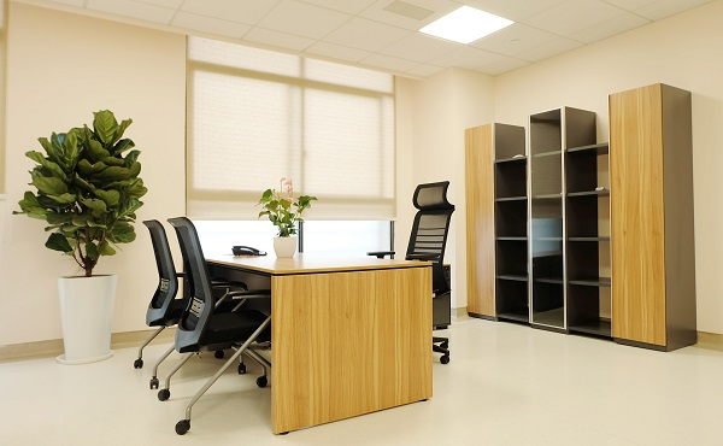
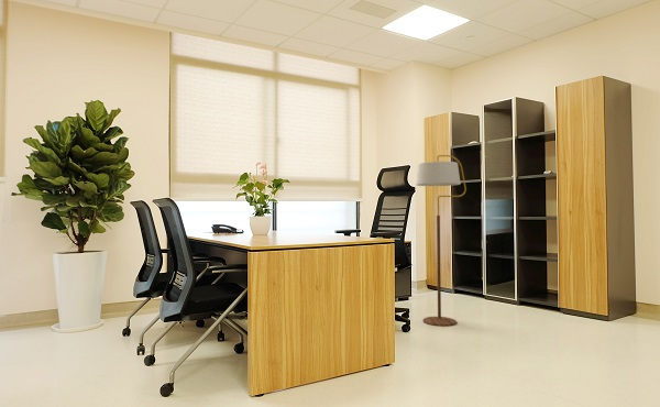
+ floor lamp [415,154,468,327]
